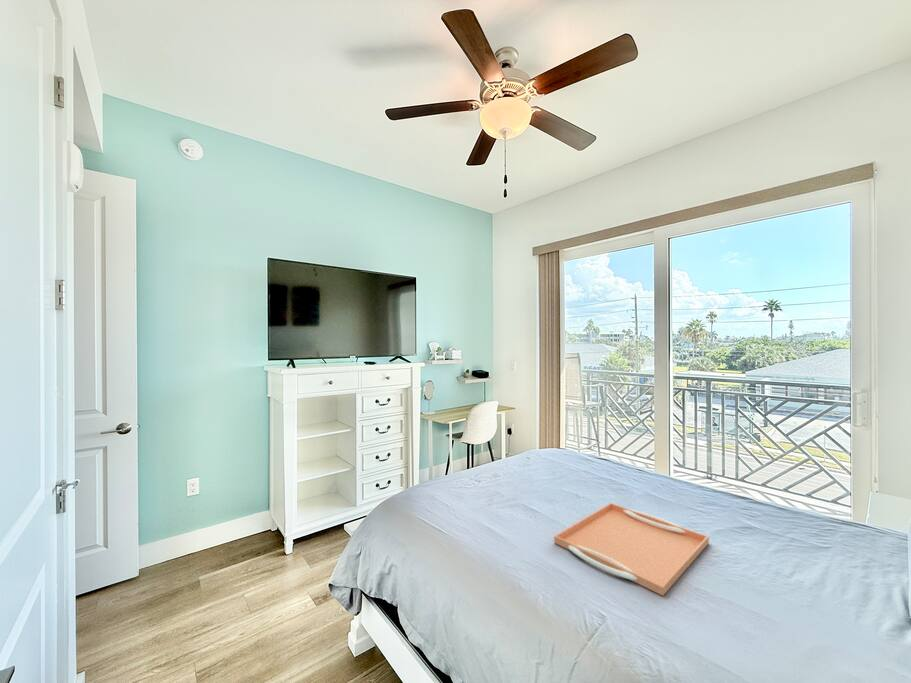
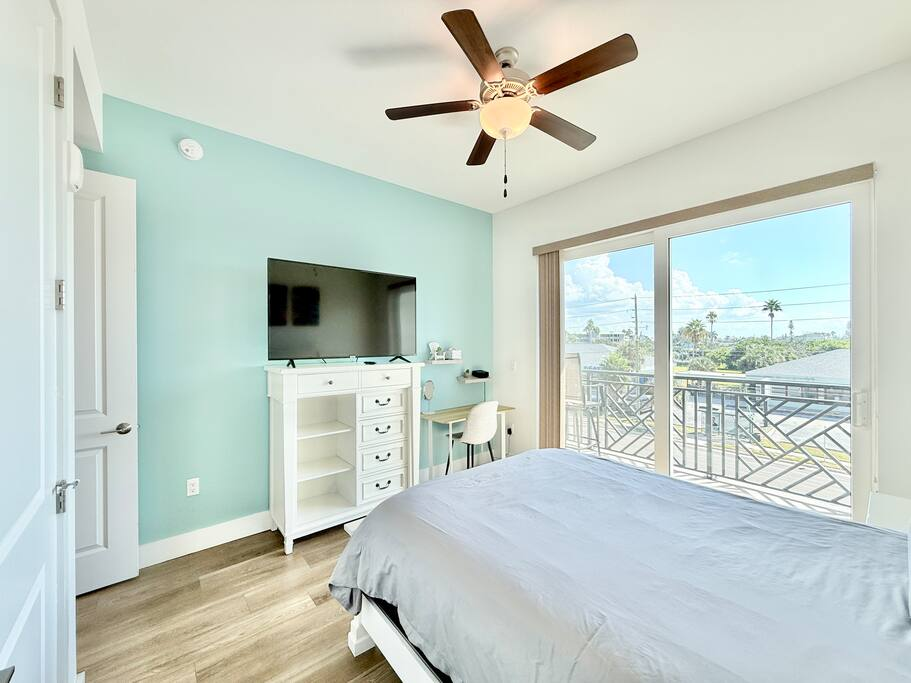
- serving tray [553,502,710,597]
